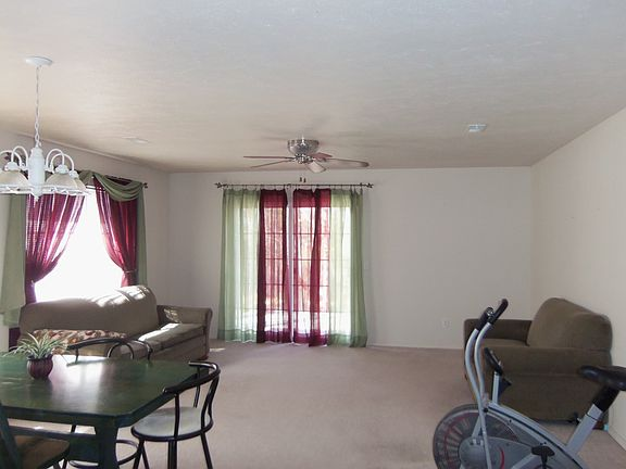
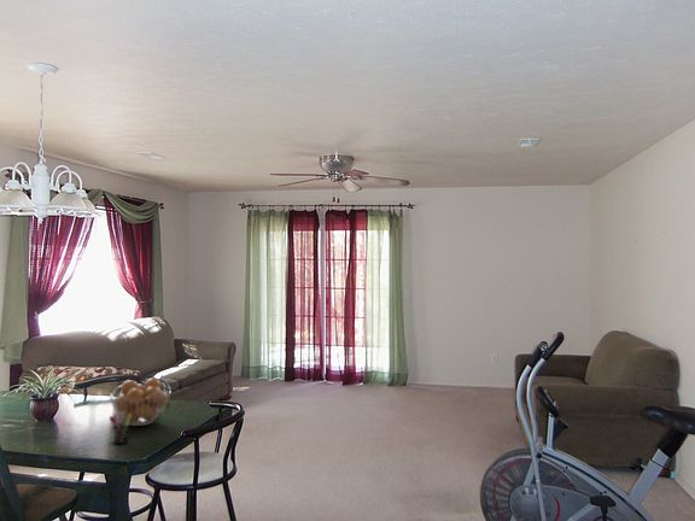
+ pen holder [109,412,132,445]
+ fruit basket [109,377,171,427]
